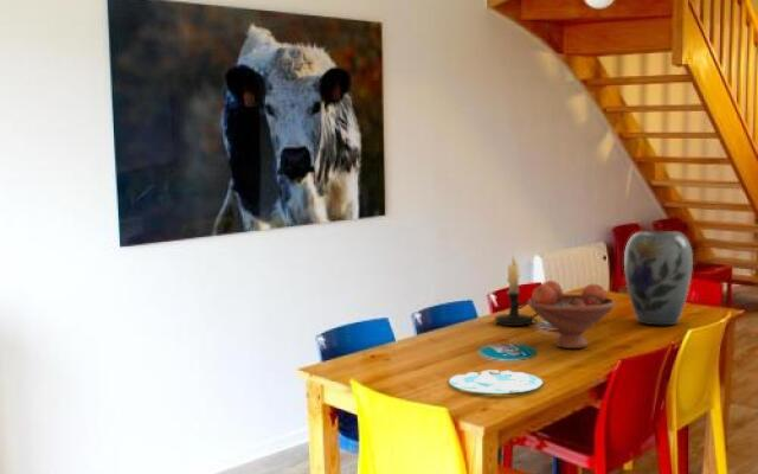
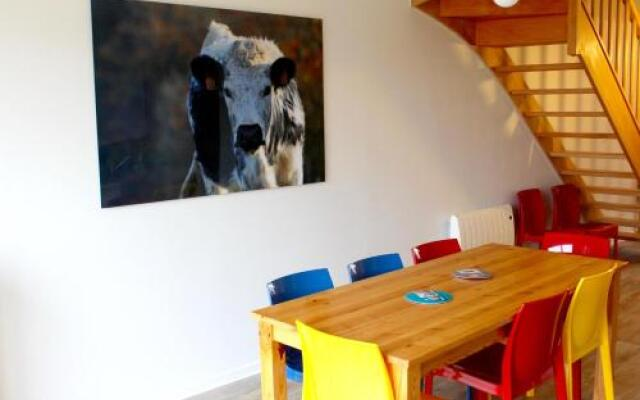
- fruit bowl [527,280,617,350]
- vase [623,230,694,326]
- candle holder [494,251,539,327]
- plate [448,369,544,395]
